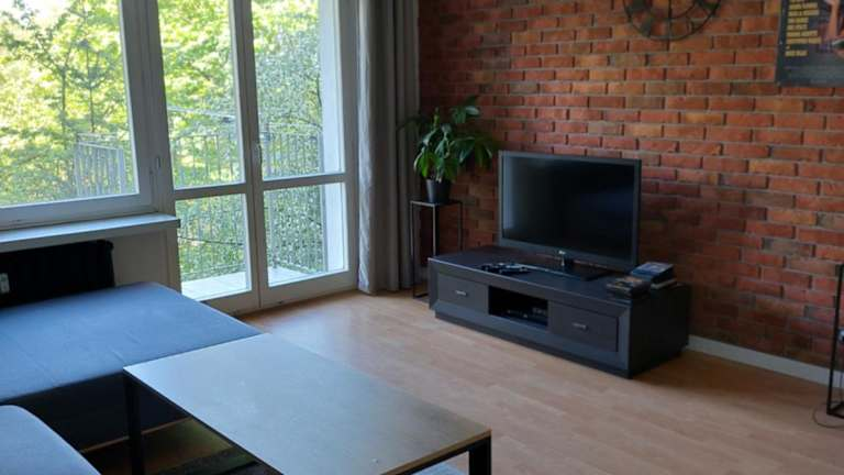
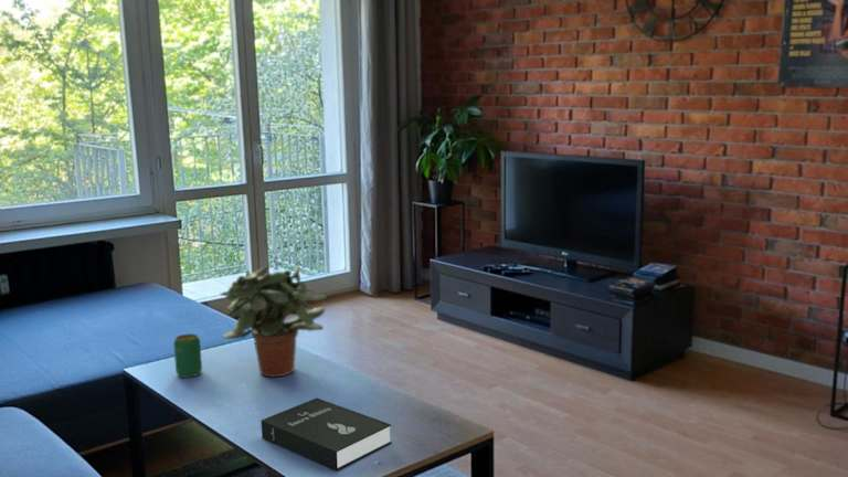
+ beverage can [172,332,203,379]
+ booklet [261,398,393,471]
+ potted plant [219,264,328,378]
